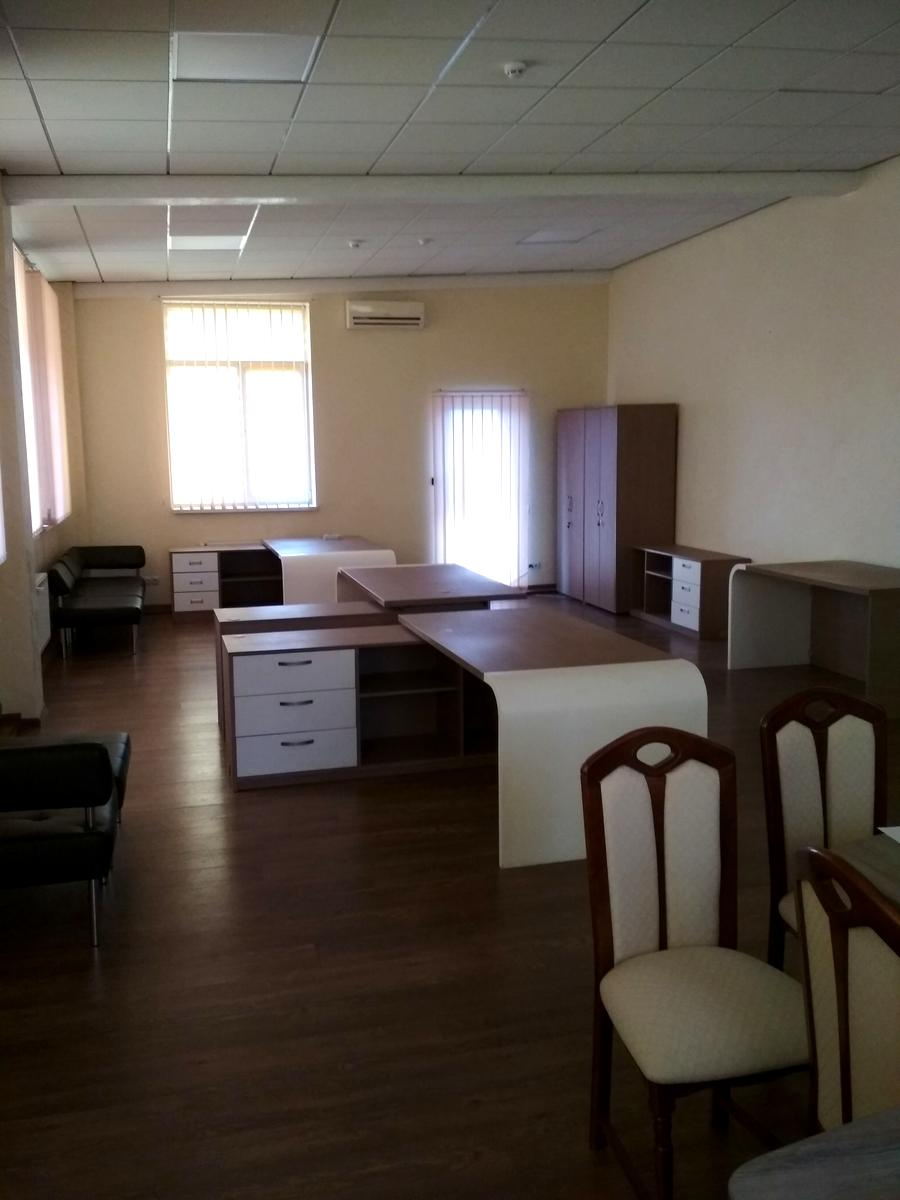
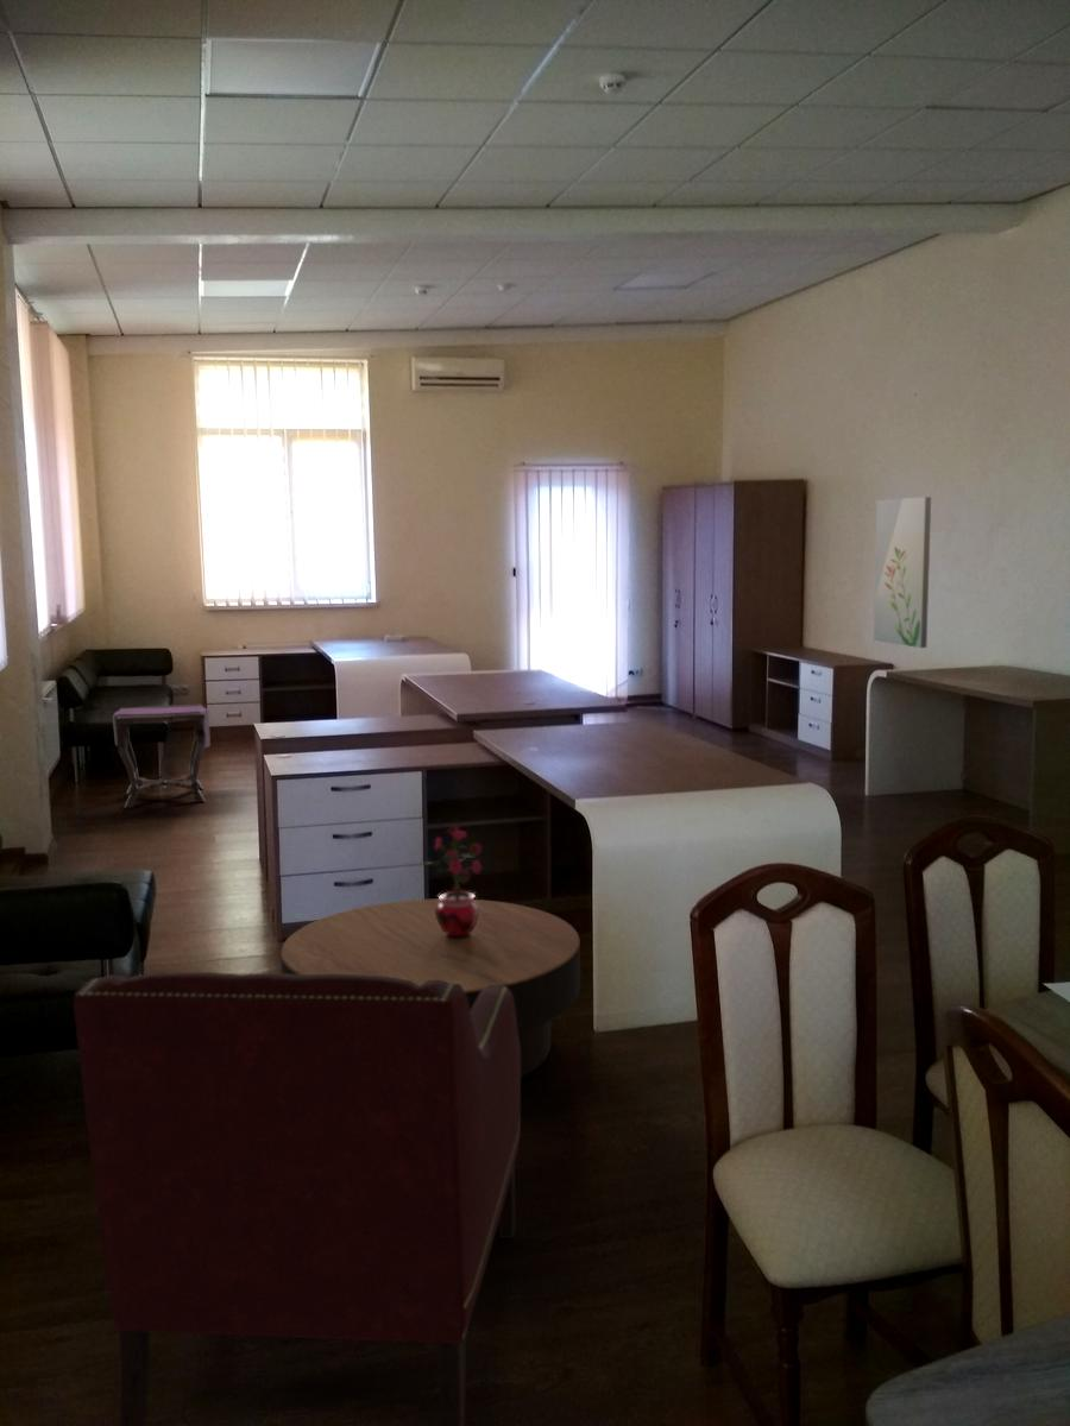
+ side table [112,703,212,809]
+ wall art [873,496,932,649]
+ coffee table [279,897,581,1079]
+ armchair [73,971,522,1426]
+ potted plant [422,824,483,939]
